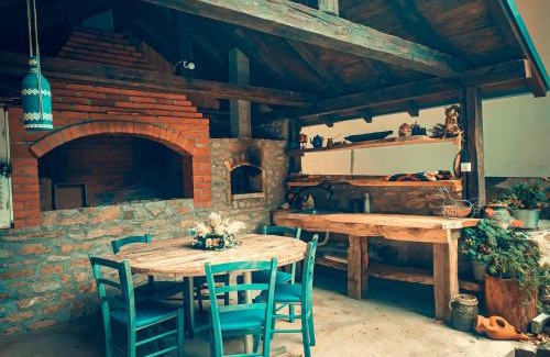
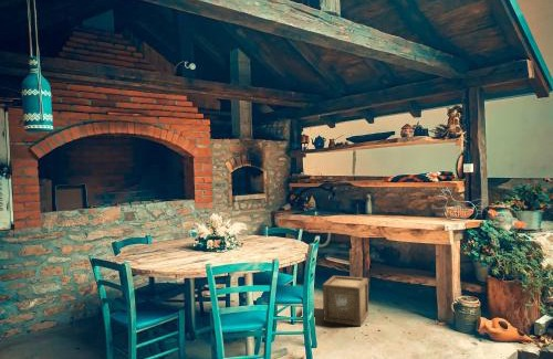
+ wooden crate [322,275,369,327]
